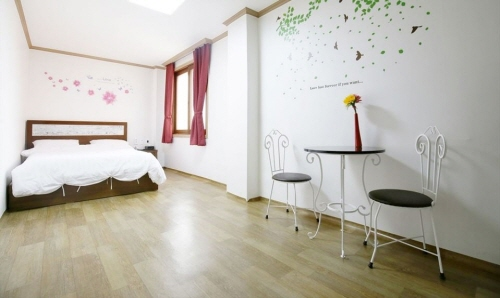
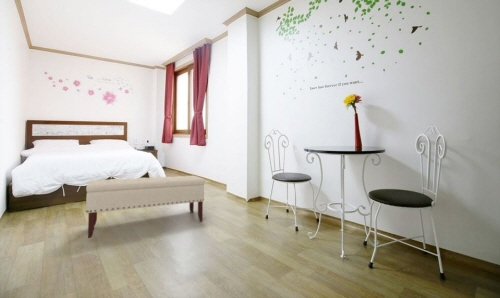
+ bench [85,175,206,239]
